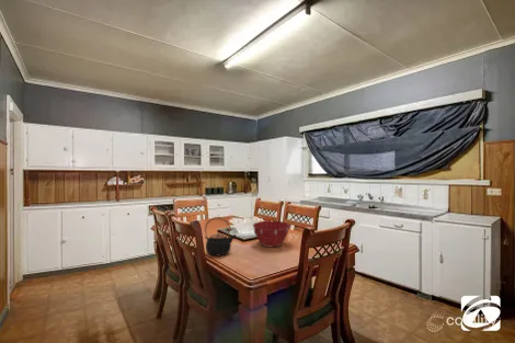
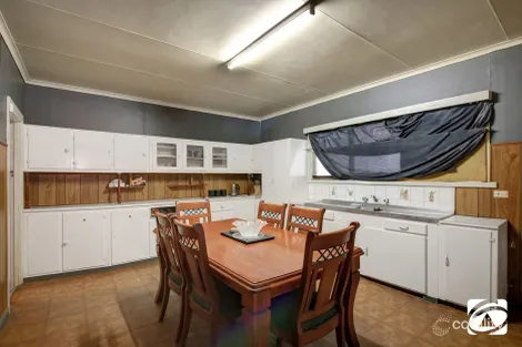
- mixing bowl [252,220,291,248]
- teapot [204,216,238,256]
